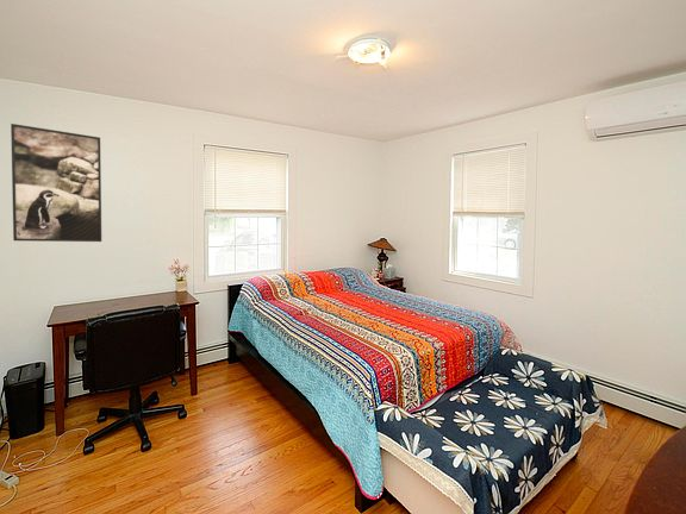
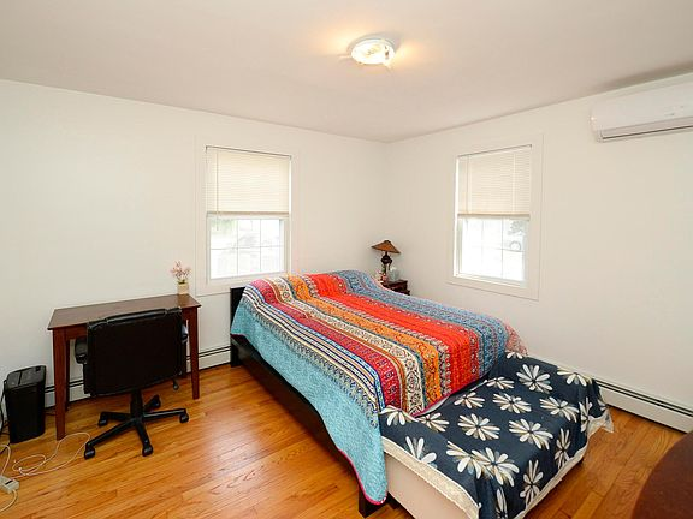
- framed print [10,123,102,243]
